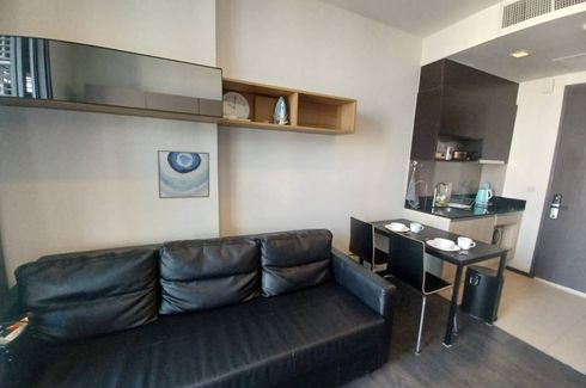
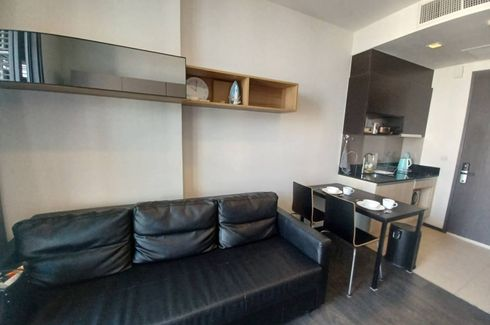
- wall art [157,149,210,199]
